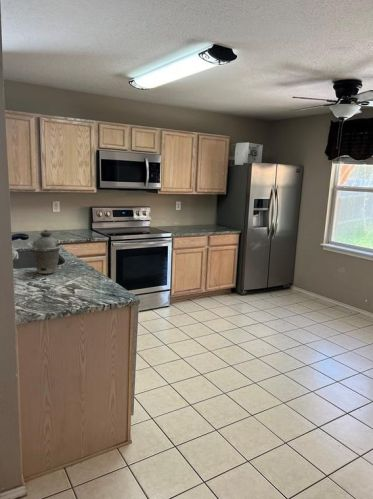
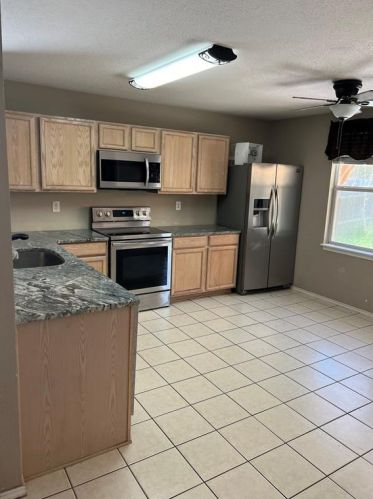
- kettle [31,229,61,275]
